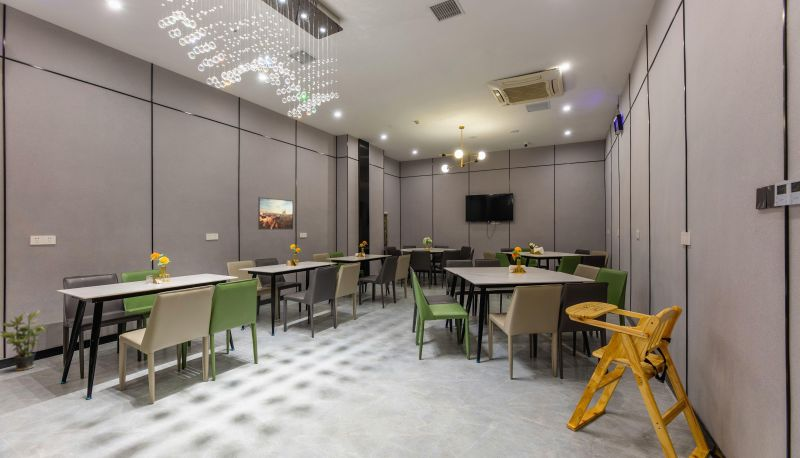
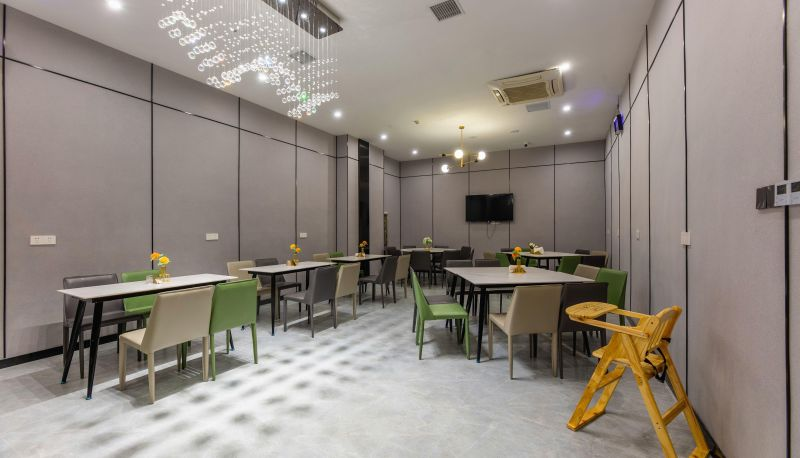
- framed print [257,196,294,231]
- potted plant [0,309,46,372]
